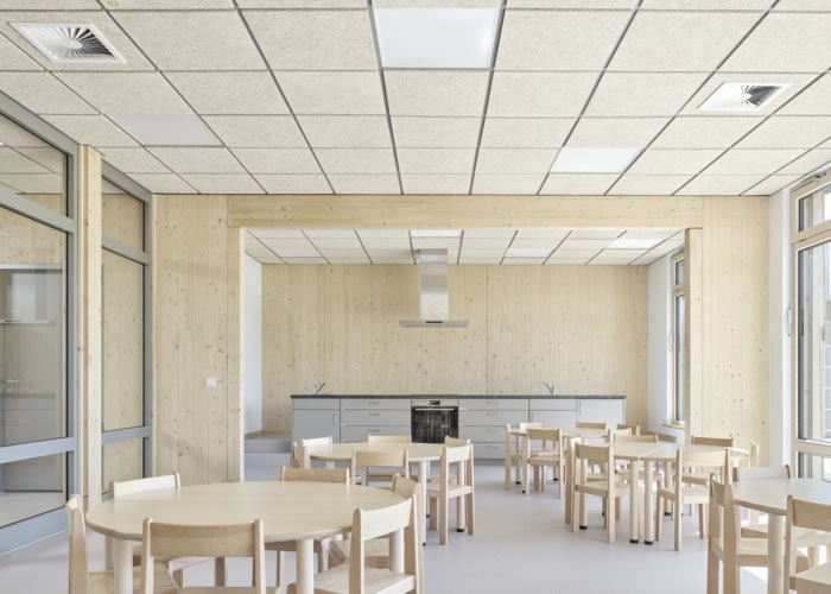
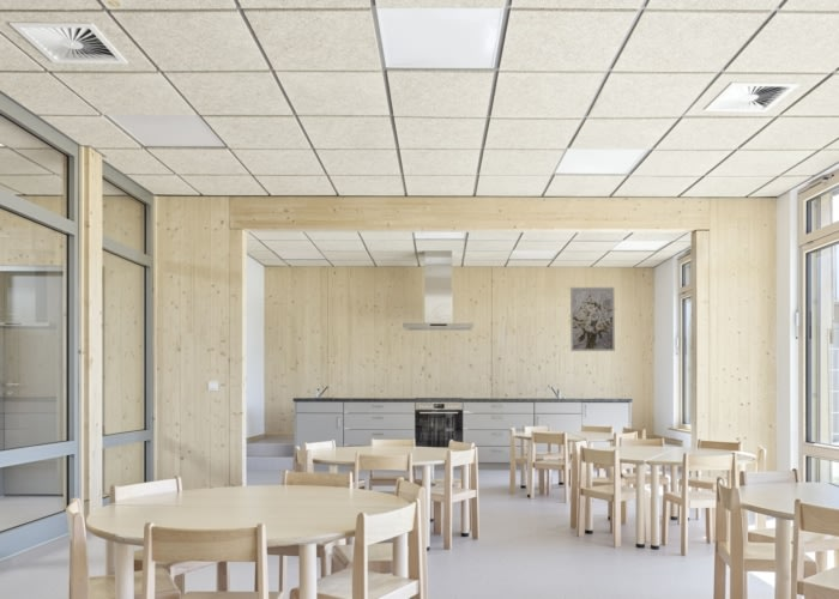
+ wall art [569,286,616,352]
